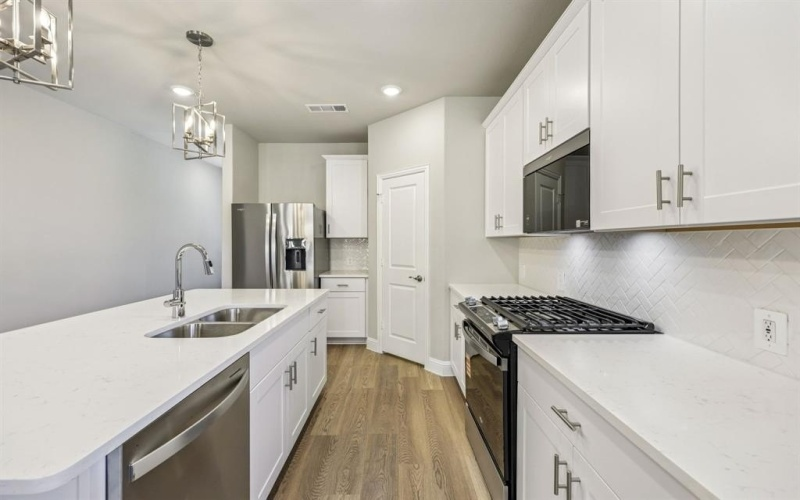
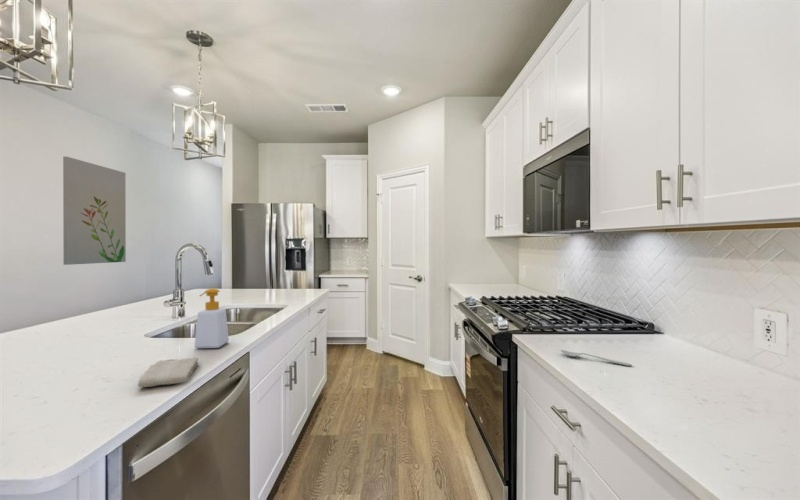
+ wall art [62,156,127,266]
+ soap bottle [194,287,230,349]
+ spoon [560,349,633,367]
+ washcloth [137,356,199,388]
